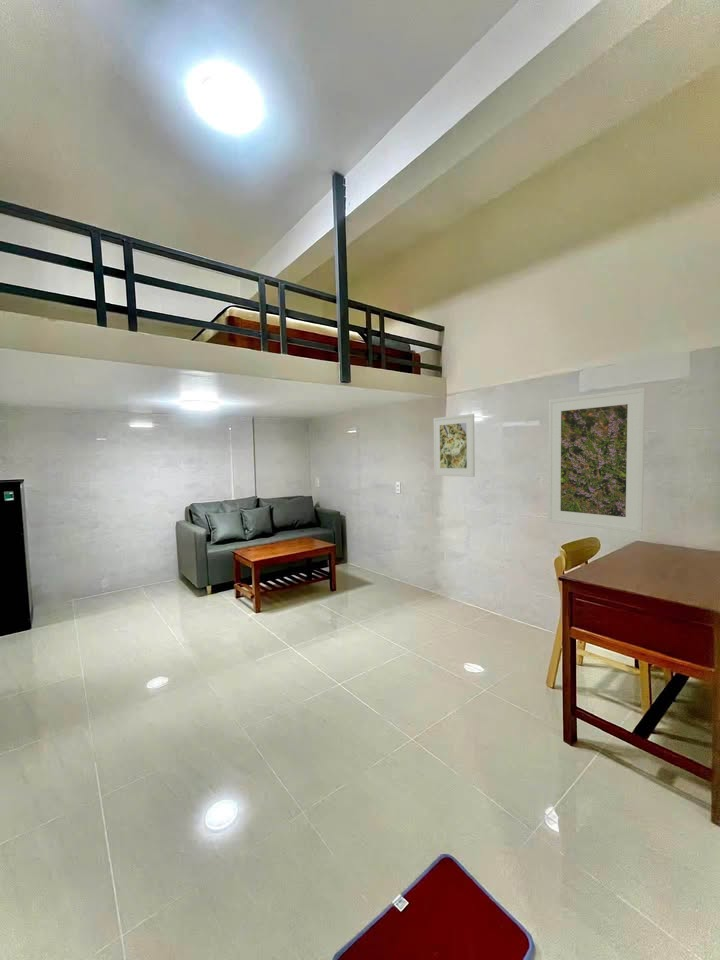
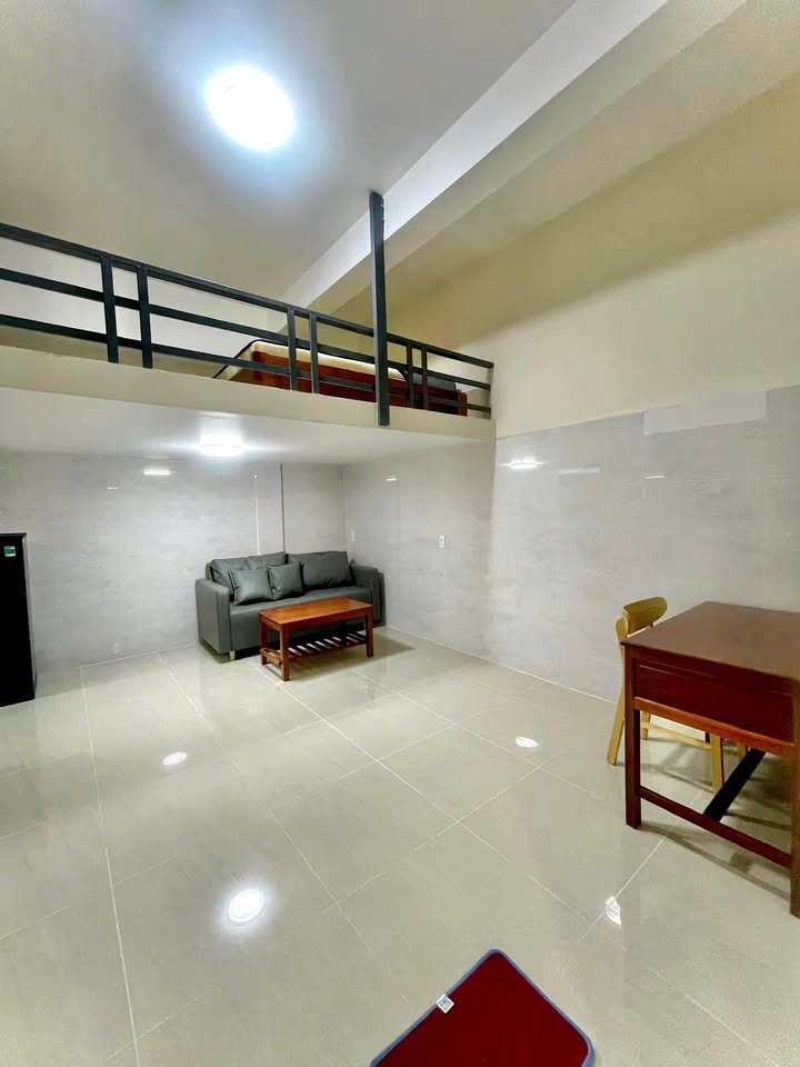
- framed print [432,413,476,478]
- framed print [547,387,646,534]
